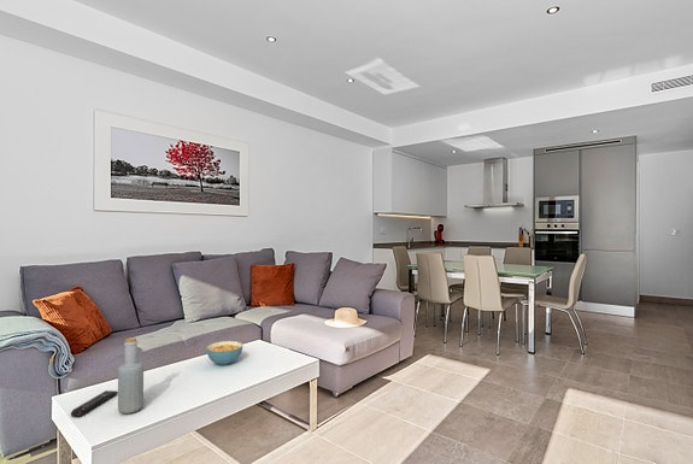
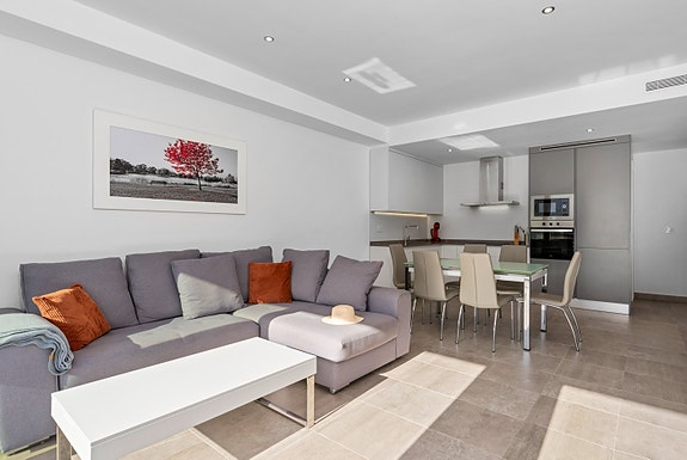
- cereal bowl [205,340,243,366]
- bottle [117,336,145,415]
- remote control [70,389,118,418]
